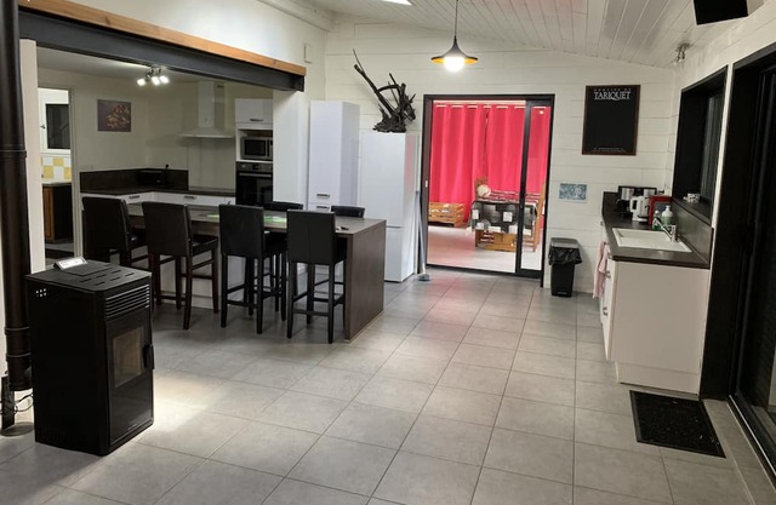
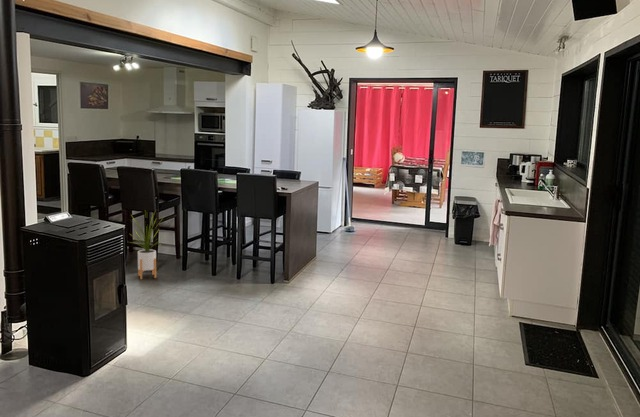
+ house plant [129,209,165,280]
